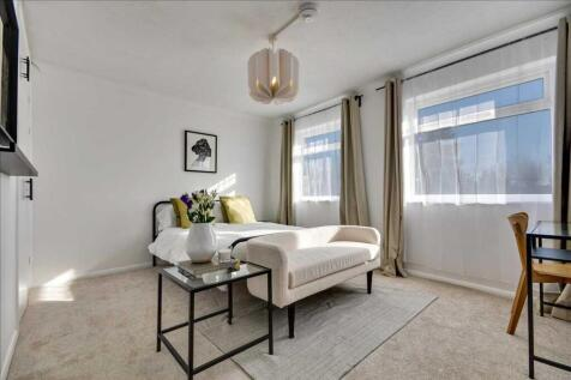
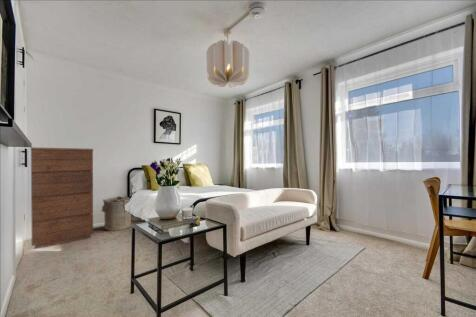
+ laundry hamper [100,195,132,232]
+ dresser [30,146,94,250]
